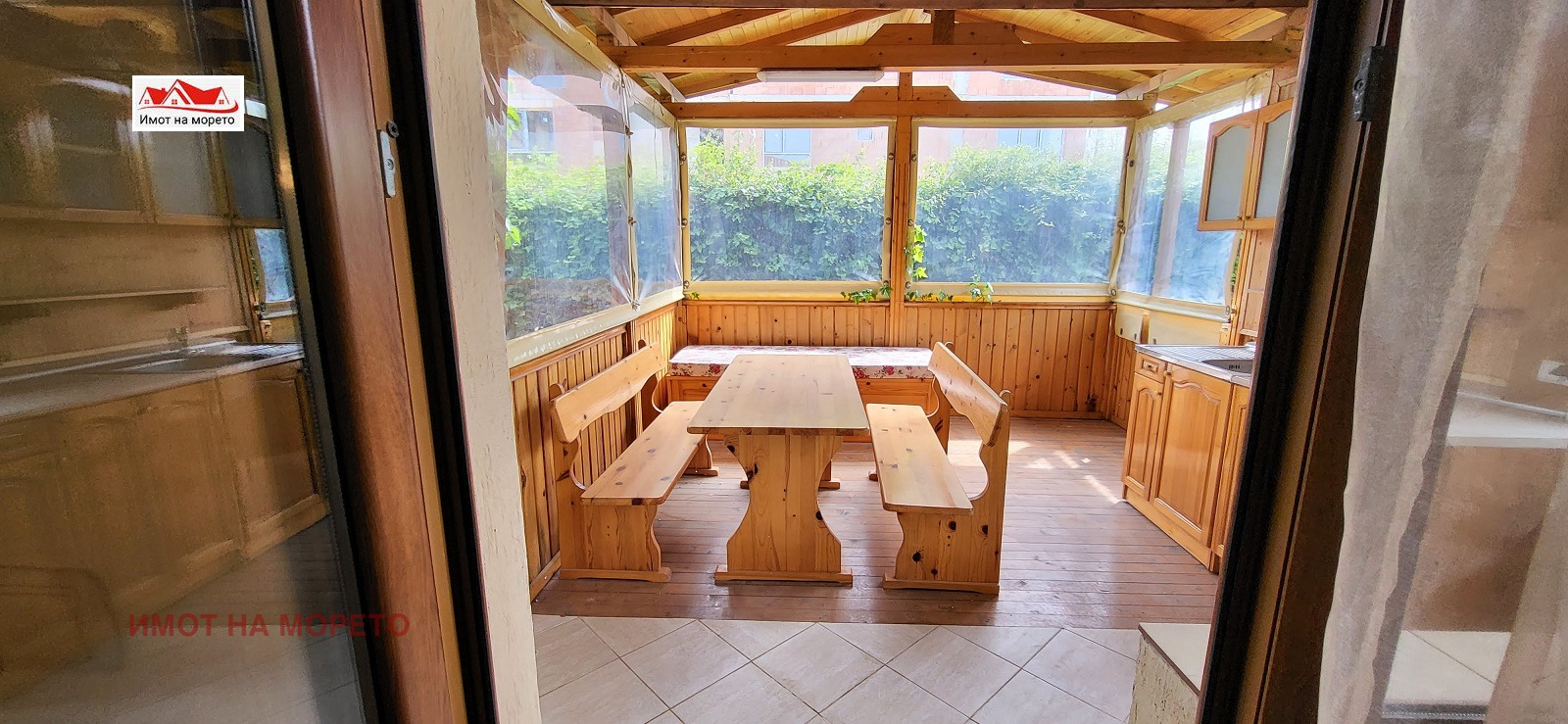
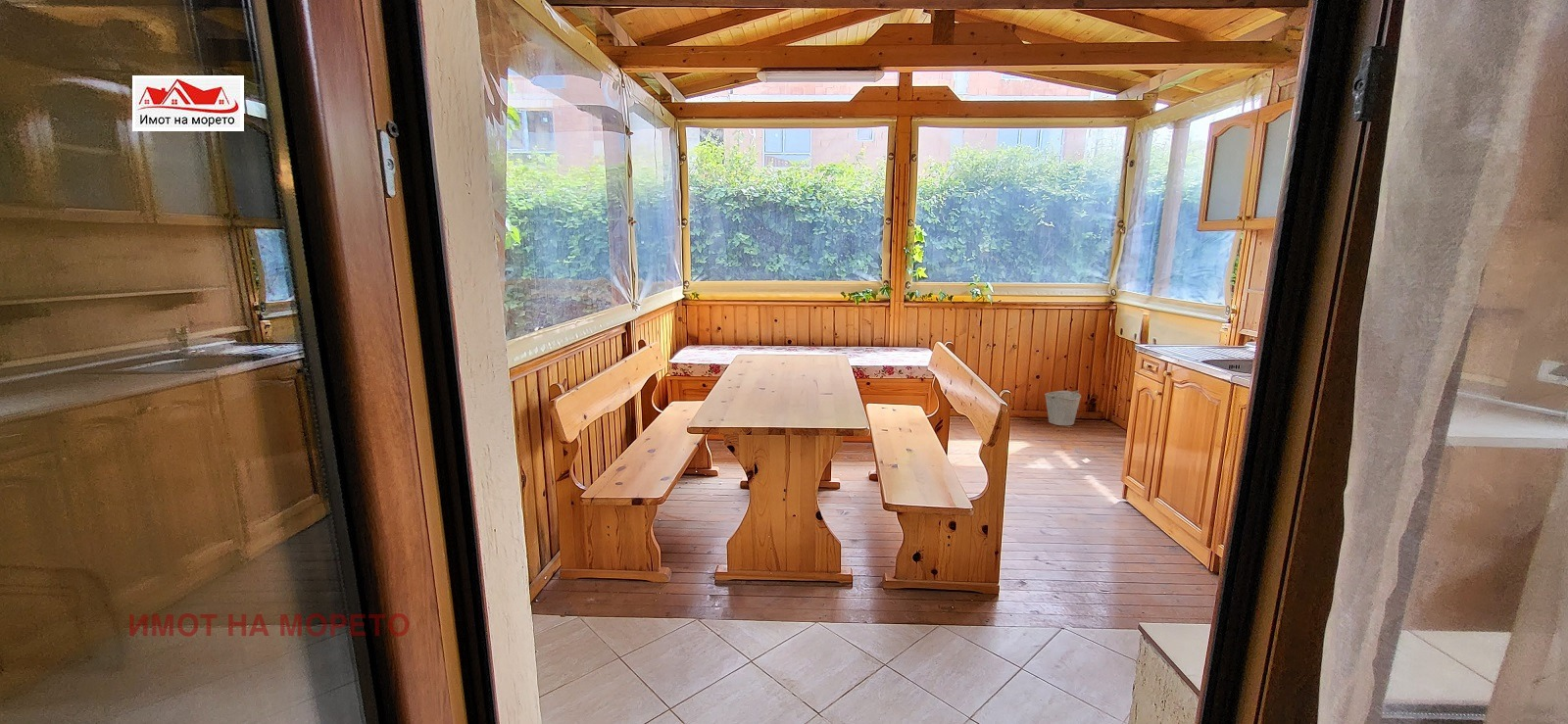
+ bucket [1044,390,1082,426]
